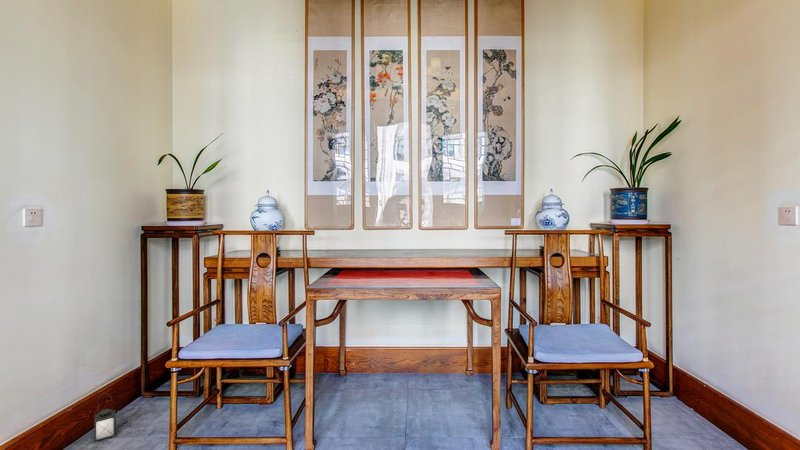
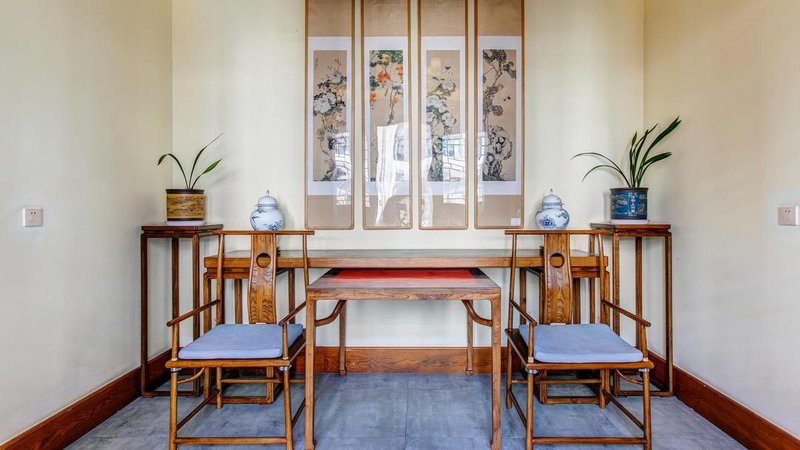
- lantern [93,392,117,442]
